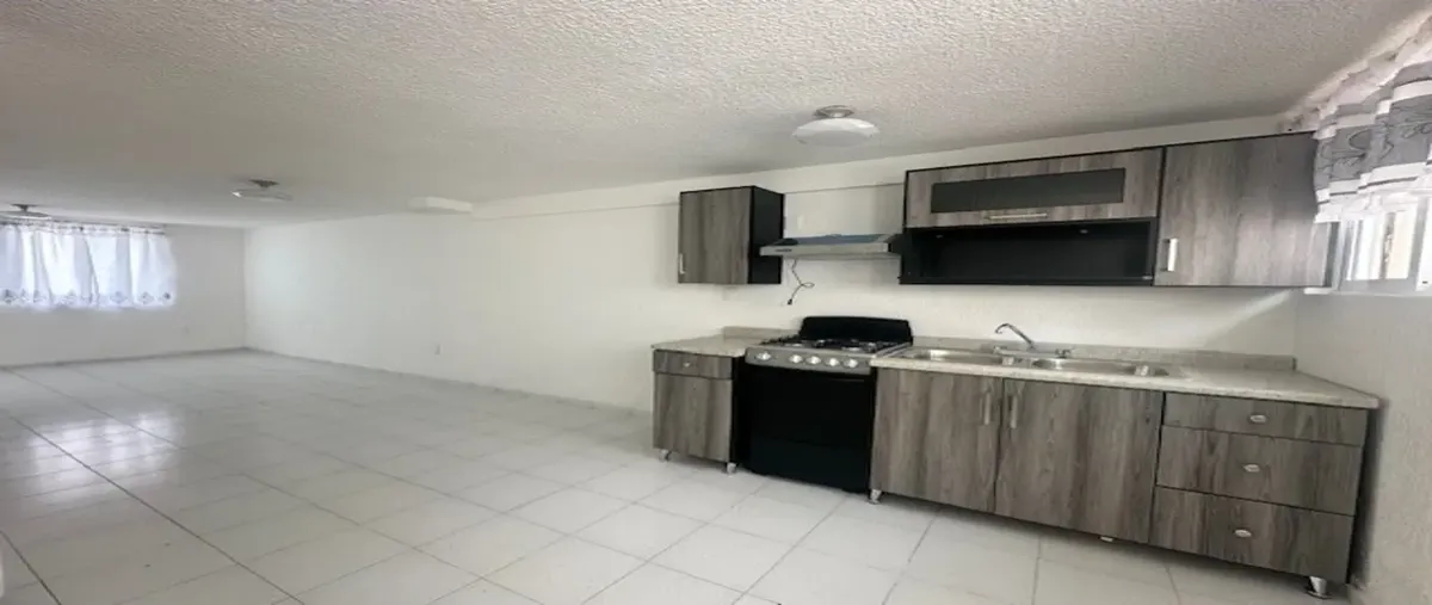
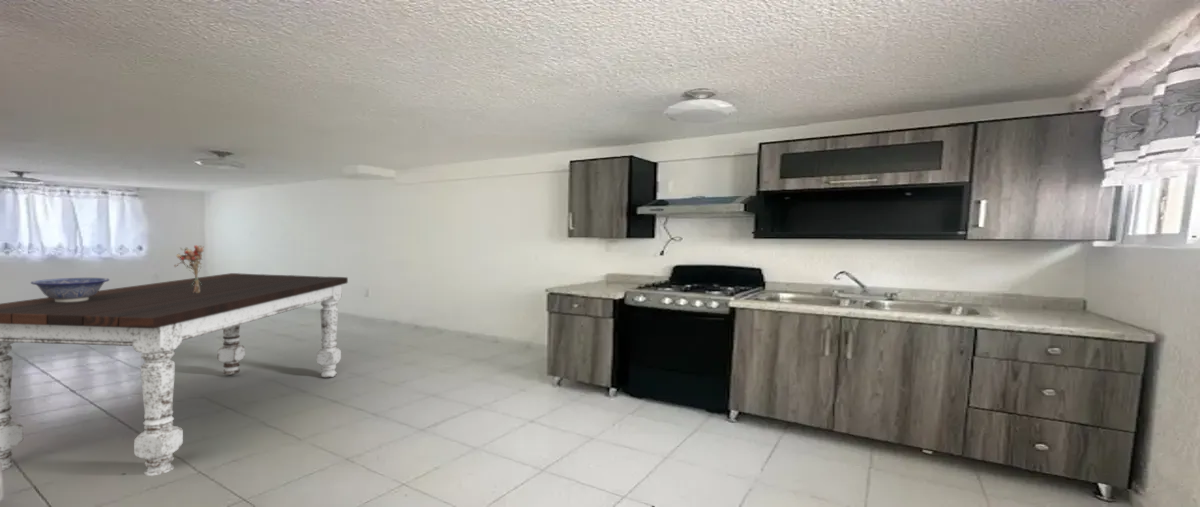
+ decorative bowl [30,277,110,302]
+ bouquet [173,244,206,293]
+ dining table [0,272,349,477]
